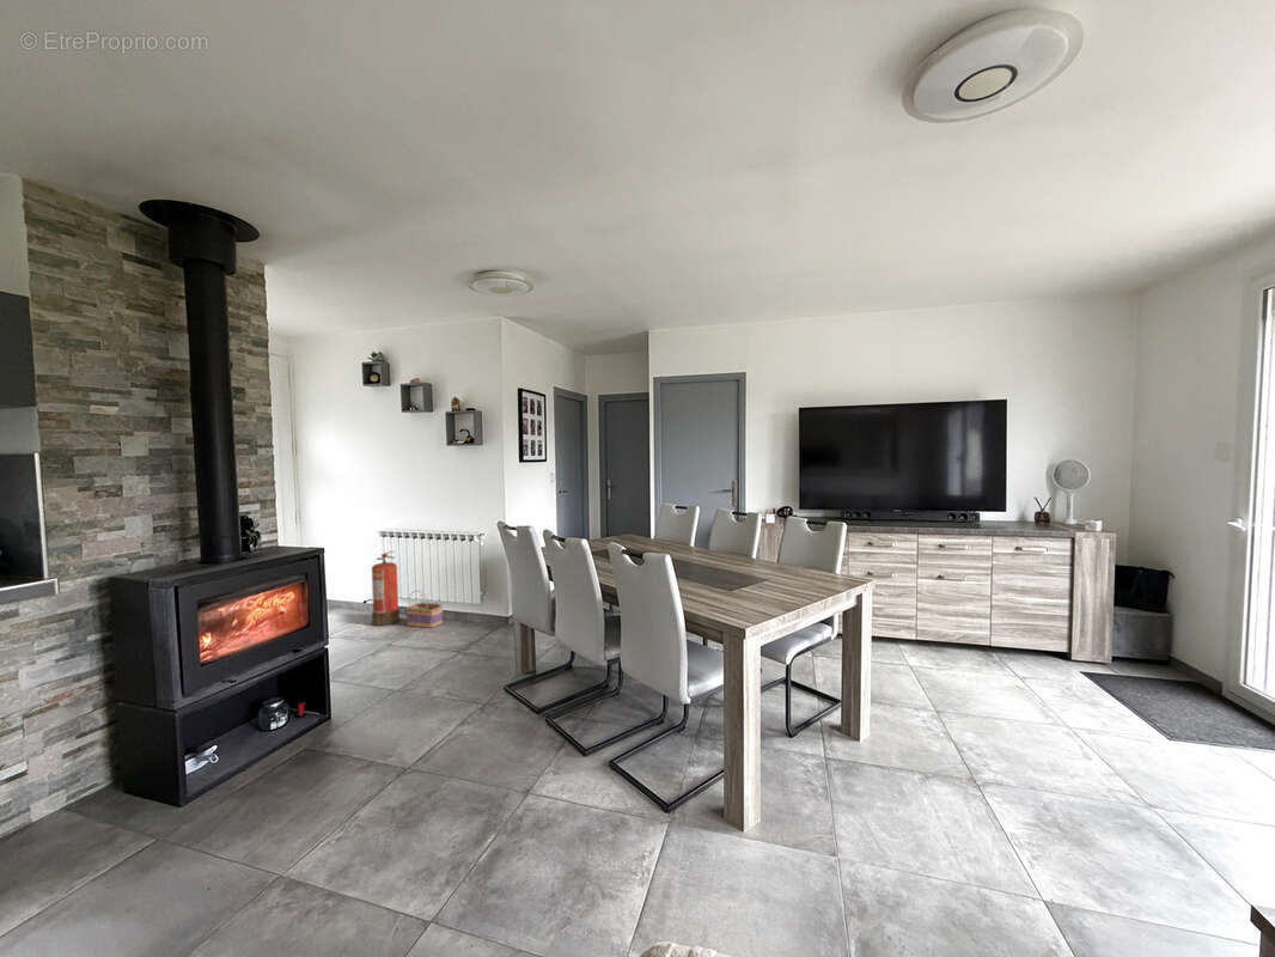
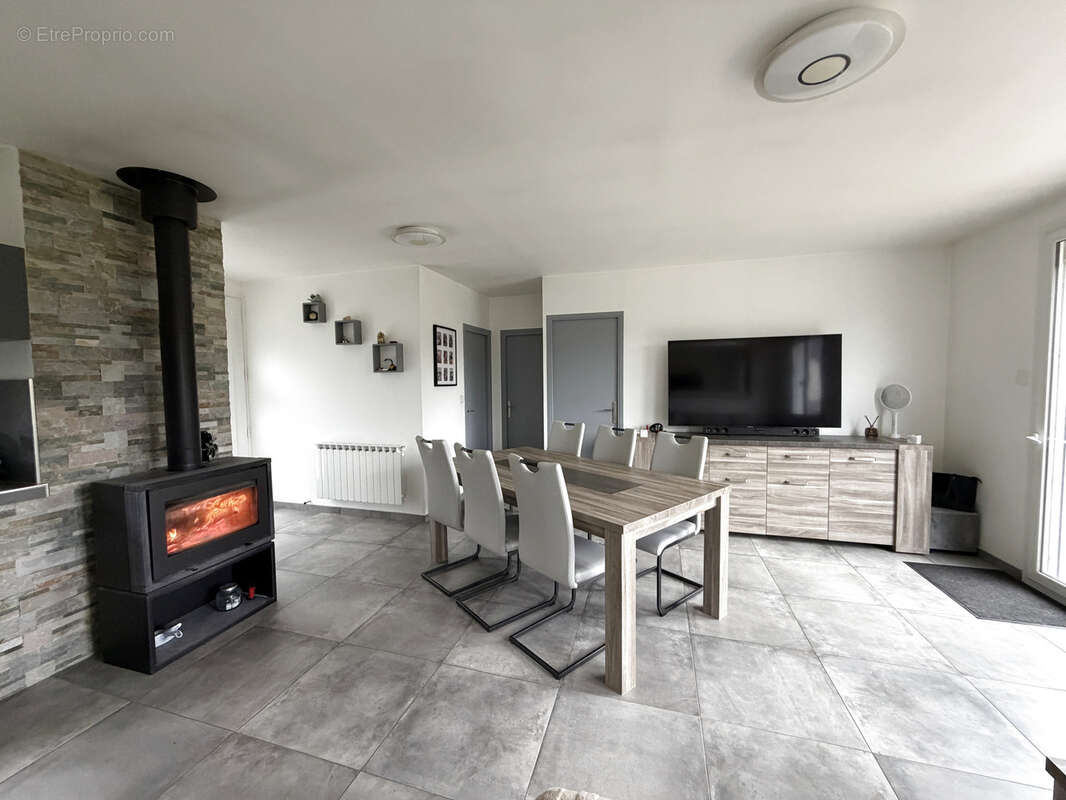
- fire extinguisher [371,549,401,627]
- basket [404,590,444,629]
